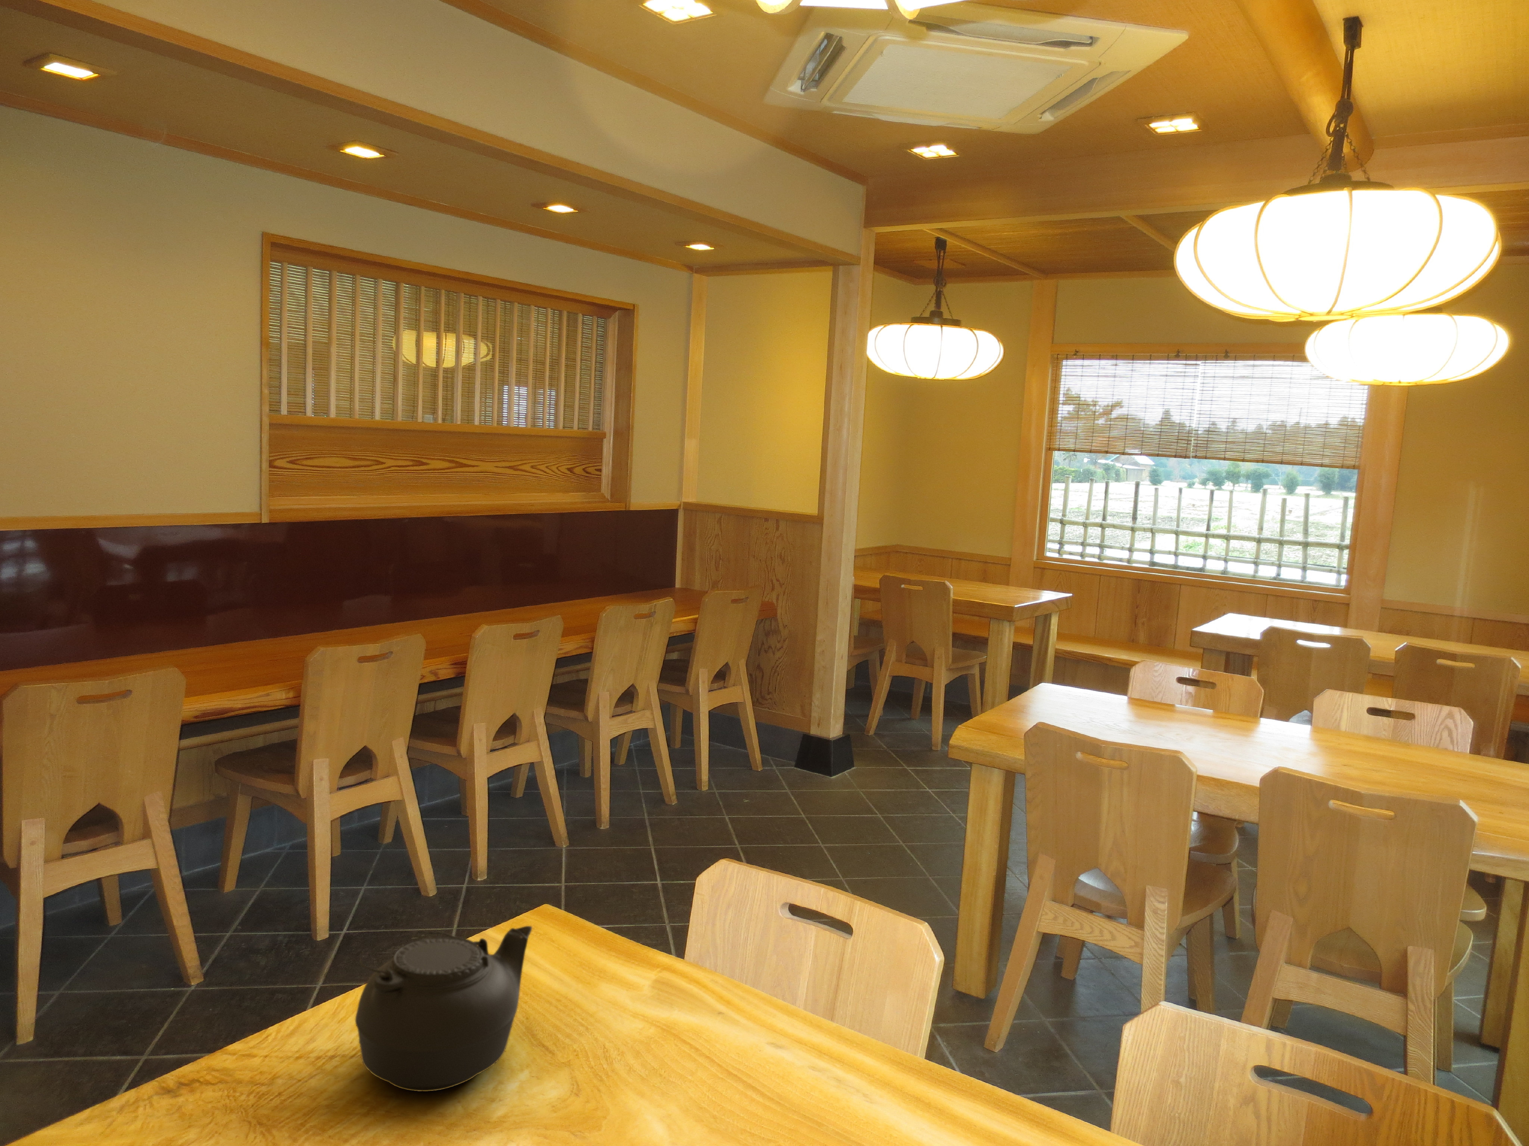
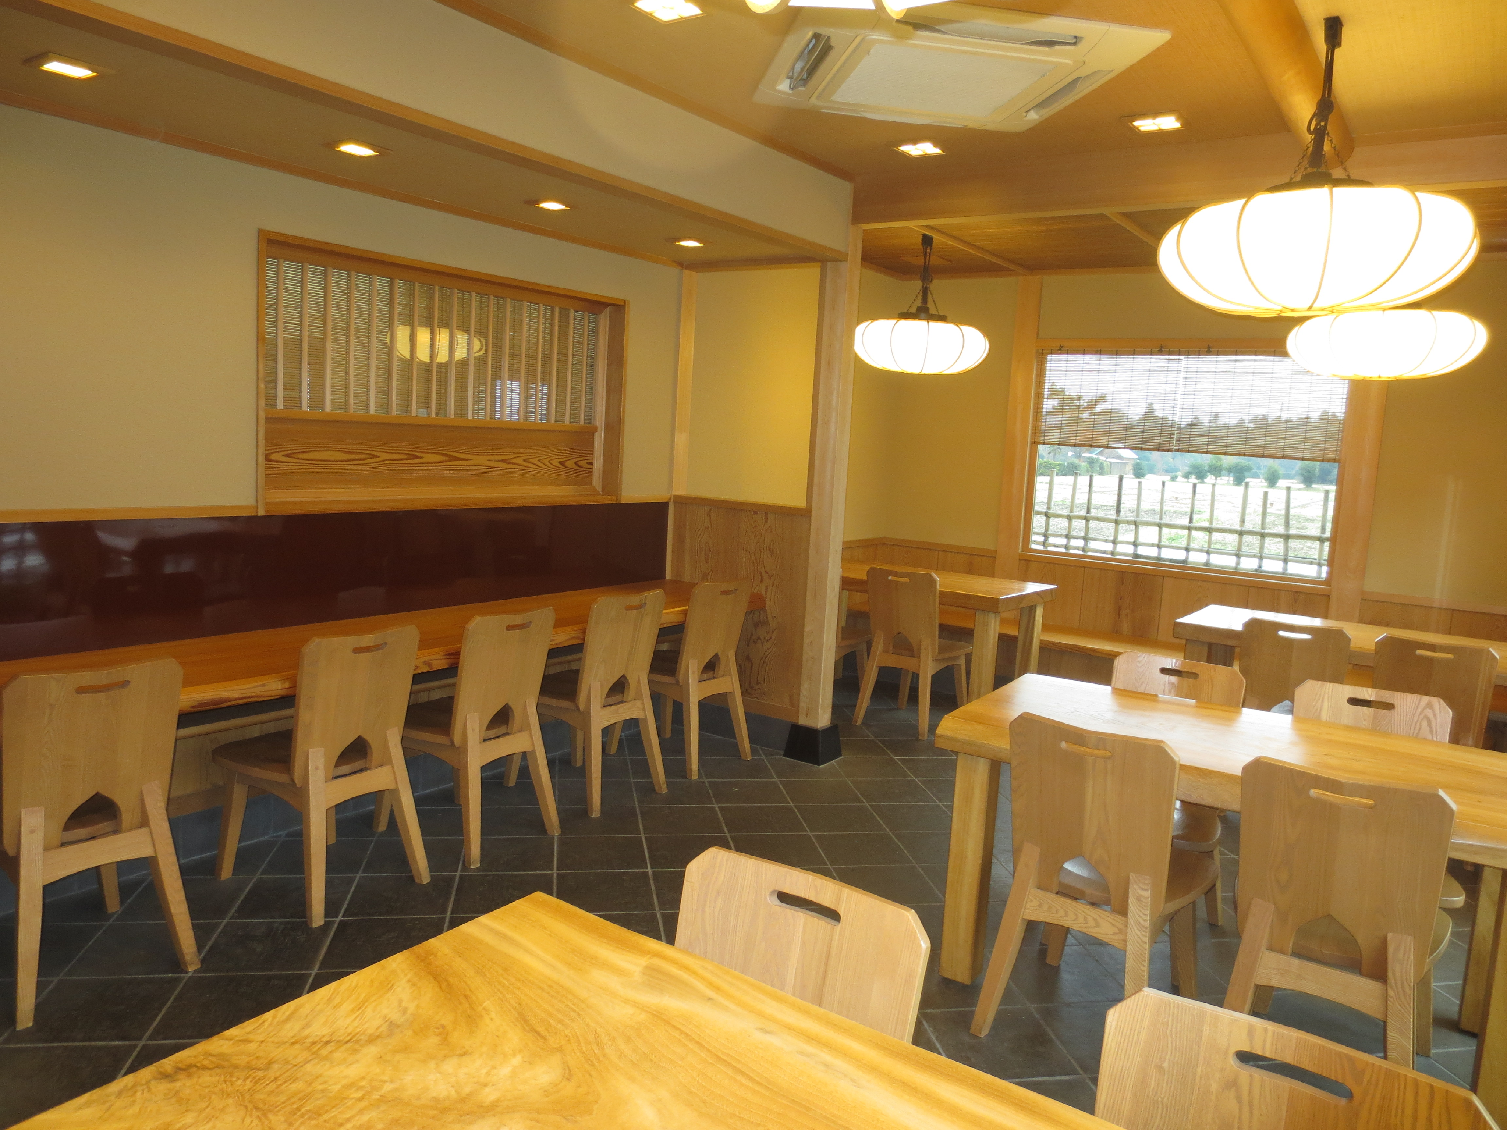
- teapot [355,926,532,1092]
